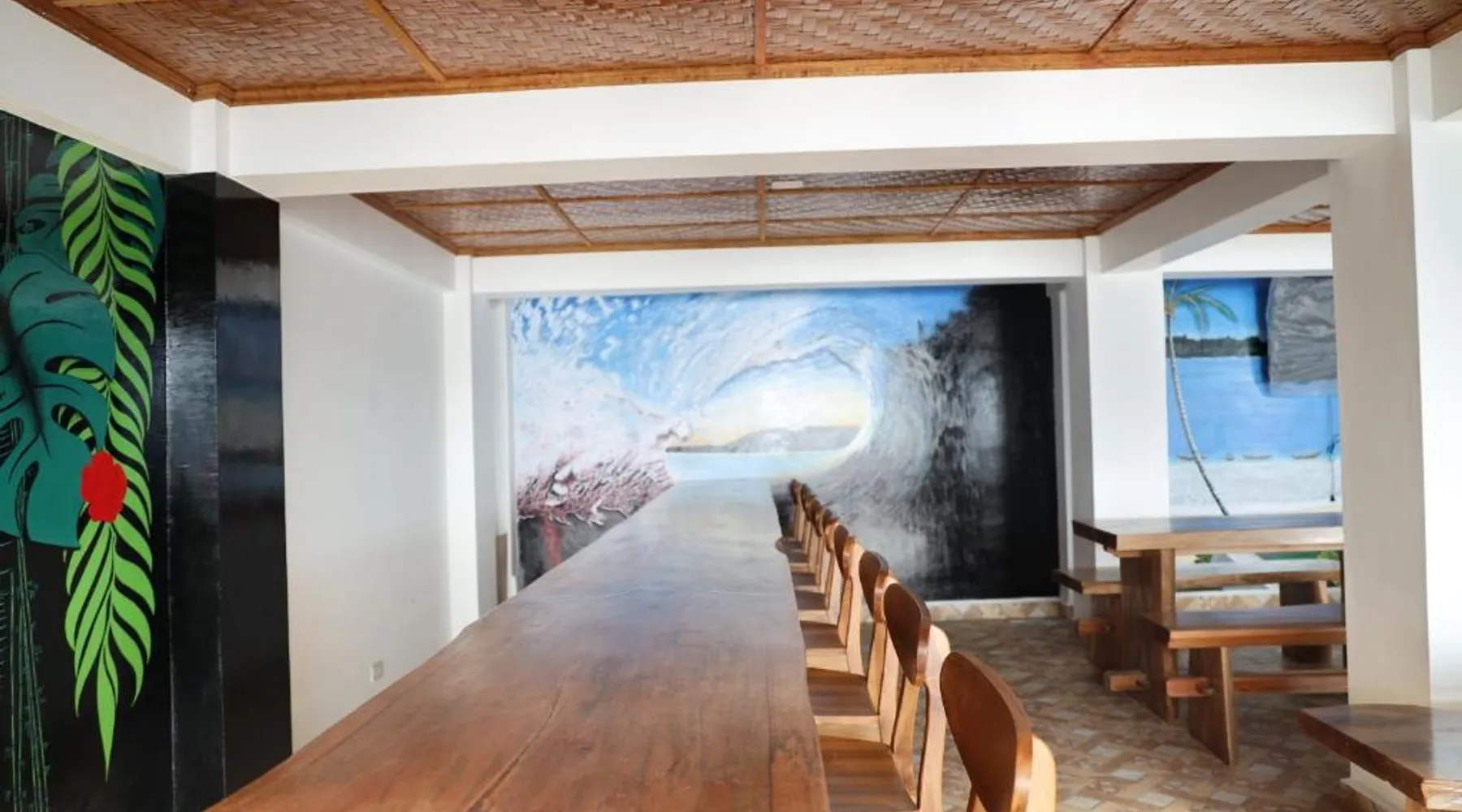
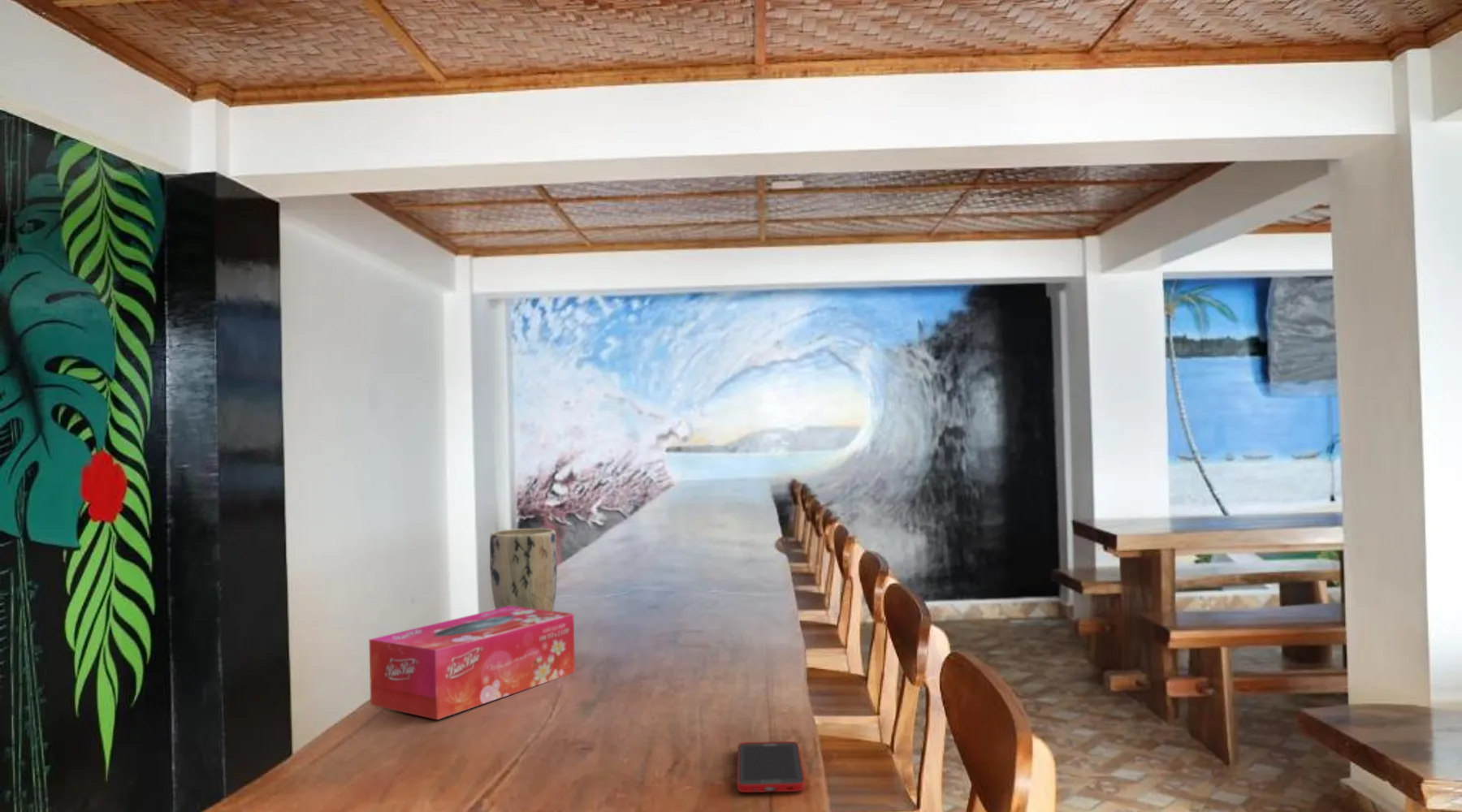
+ plant pot [489,528,558,611]
+ tissue box [368,606,576,720]
+ cell phone [737,741,806,793]
